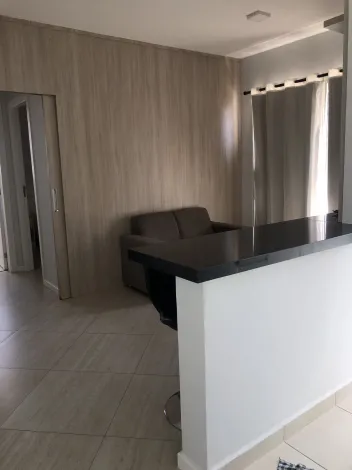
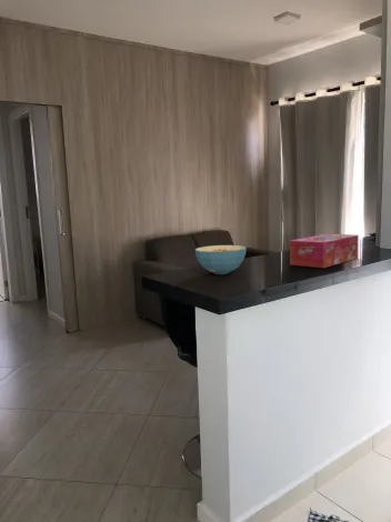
+ tissue box [289,233,360,269]
+ cereal bowl [194,244,248,275]
